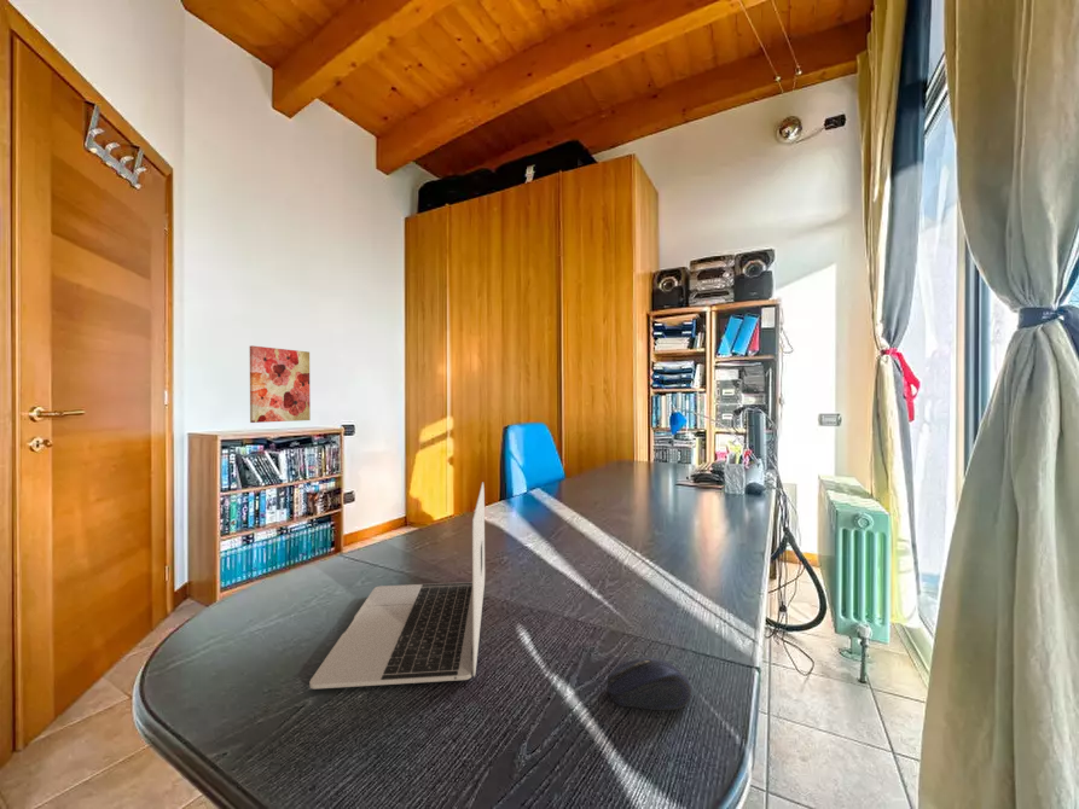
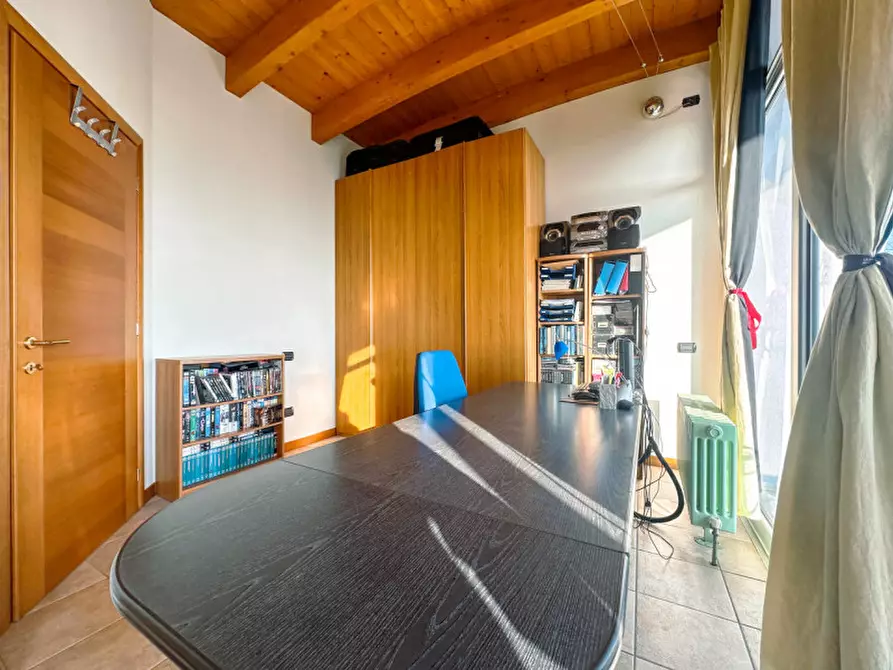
- computer mouse [605,656,692,711]
- wall art [249,344,312,424]
- laptop [308,481,486,691]
